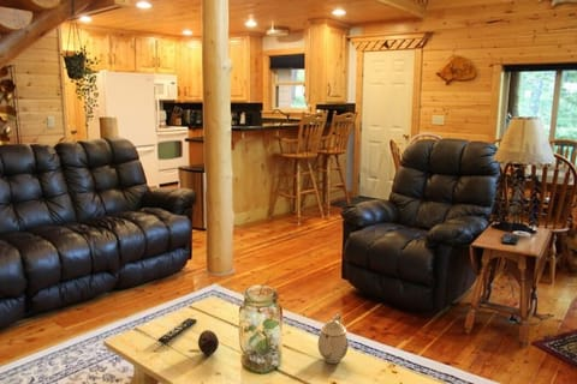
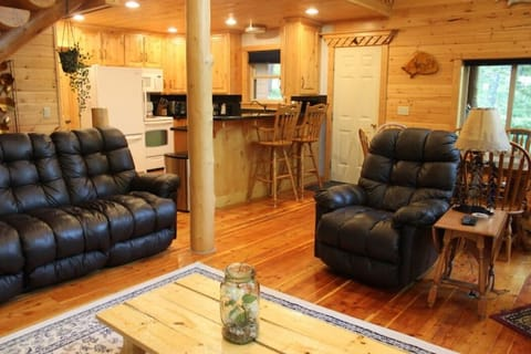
- decorative egg [197,329,220,356]
- teapot [317,313,350,365]
- remote control [157,317,198,344]
